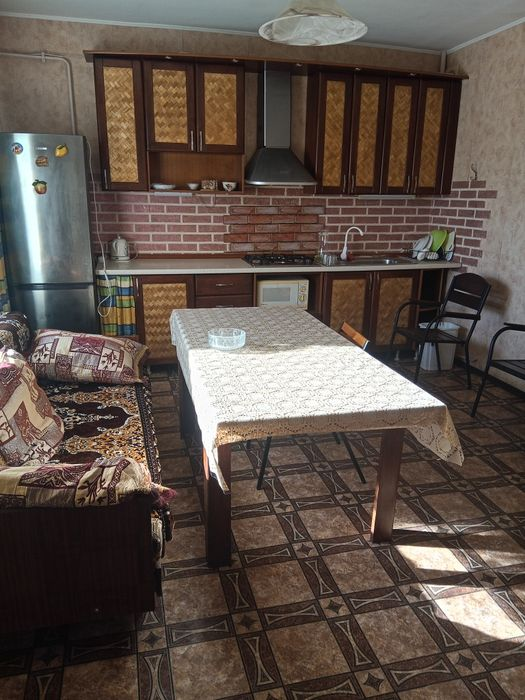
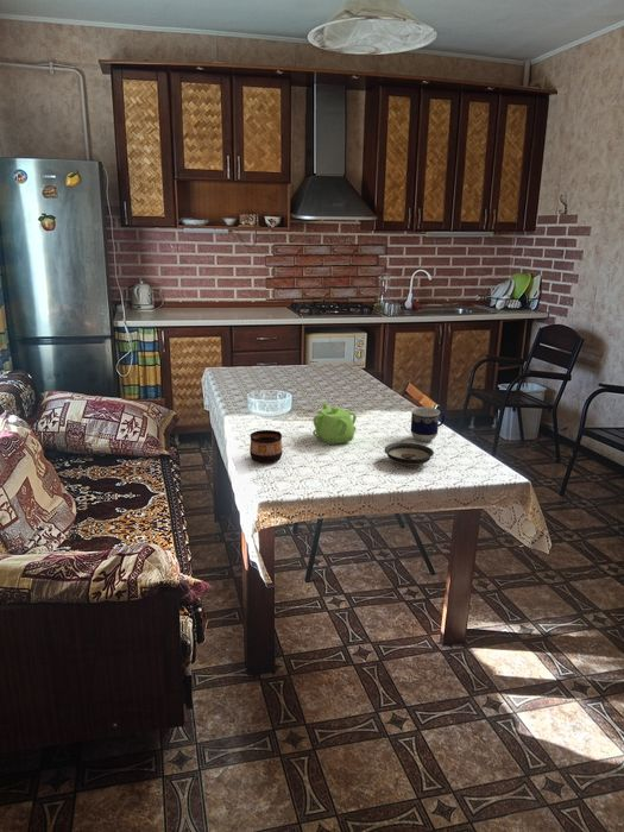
+ teapot [311,401,358,445]
+ cup [410,406,446,443]
+ cup [248,429,283,465]
+ saucer [384,442,435,467]
